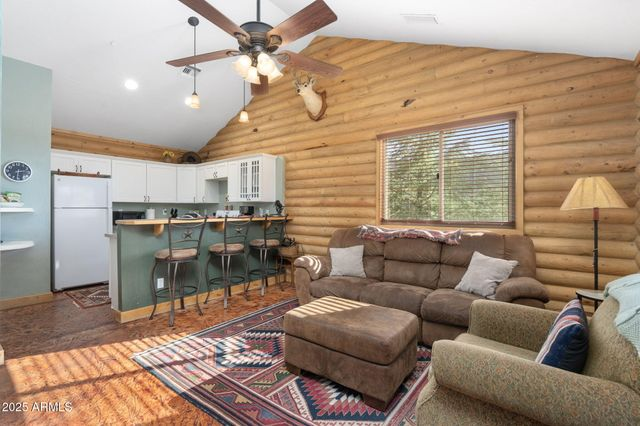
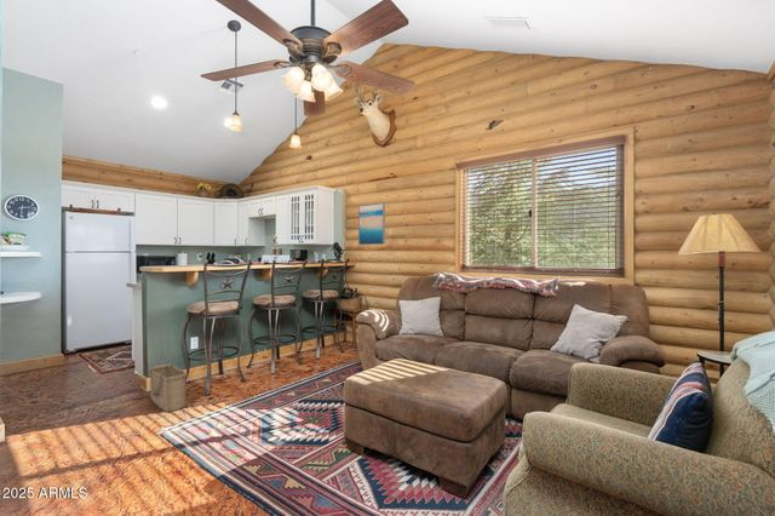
+ wall art [357,201,386,246]
+ basket [148,362,188,413]
